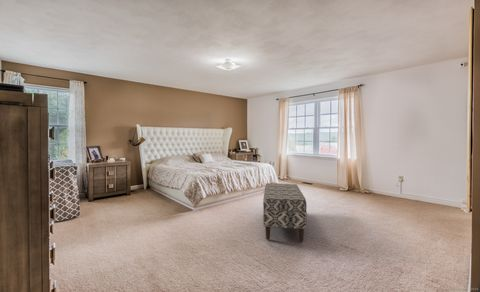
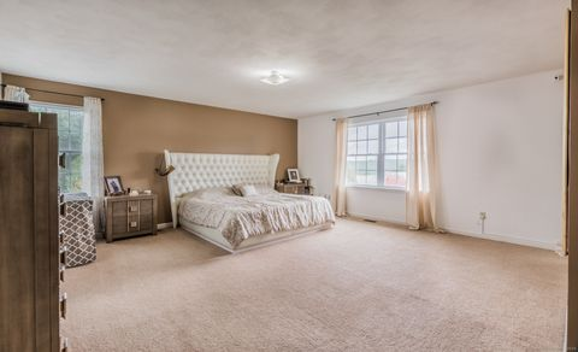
- bench [262,182,308,243]
